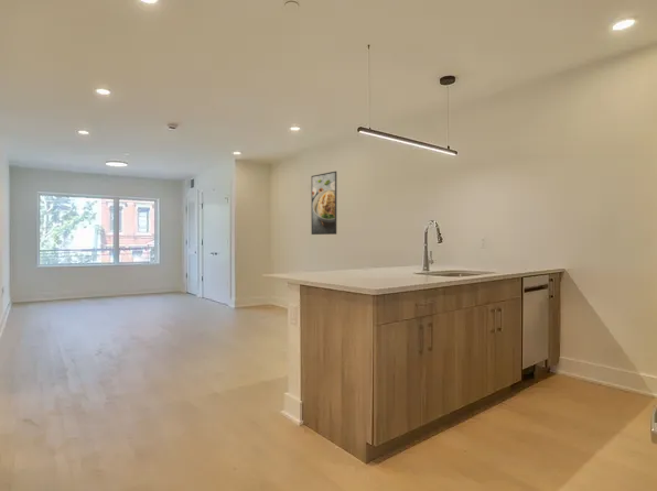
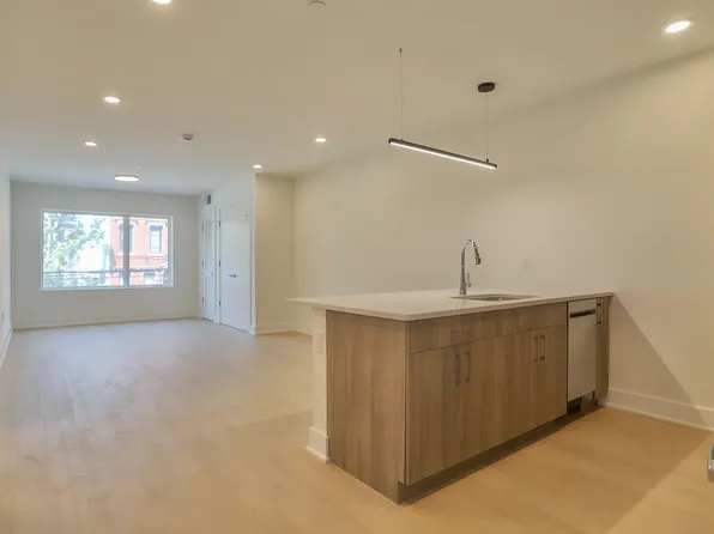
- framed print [311,170,337,236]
